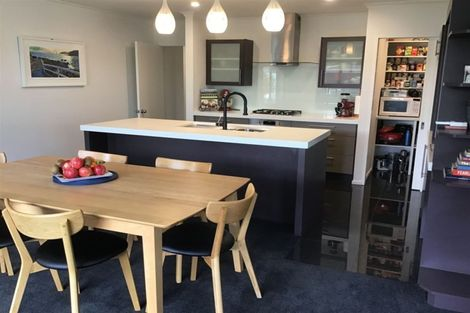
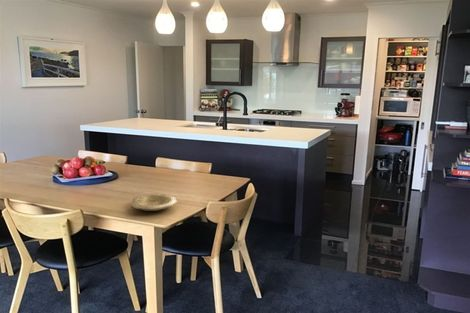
+ plate [131,193,178,212]
